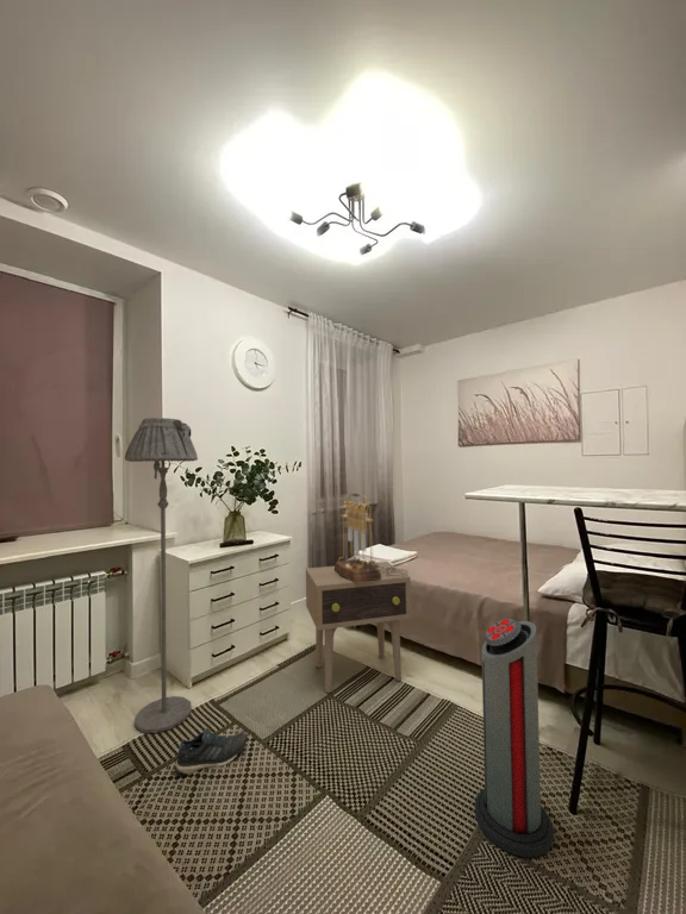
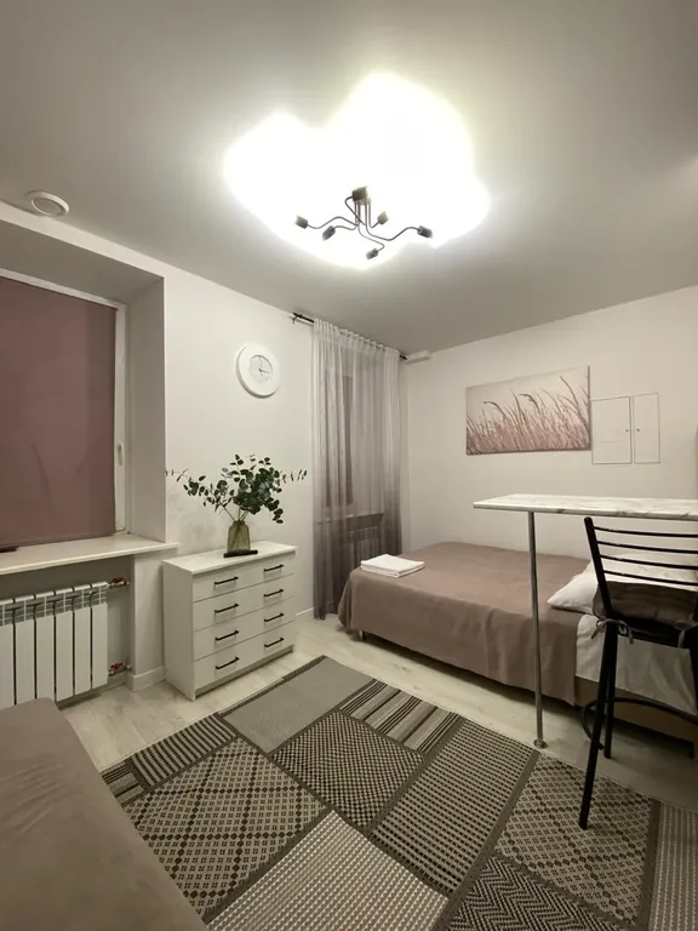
- side table [305,561,412,694]
- floor lamp [124,417,199,734]
- shoe [174,727,248,783]
- table lamp [333,493,409,582]
- air purifier [474,618,554,858]
